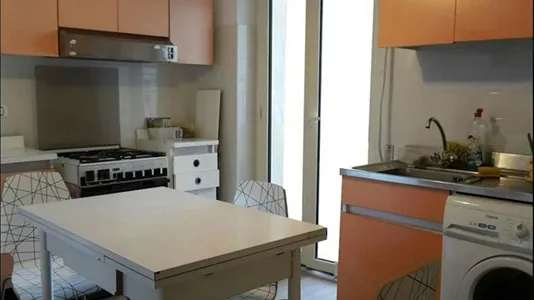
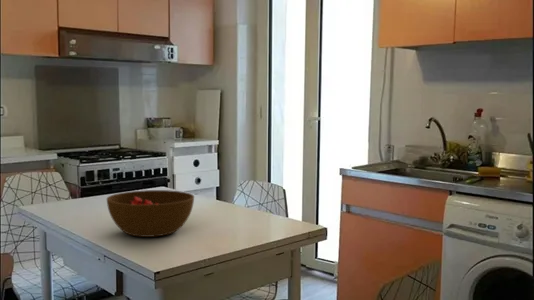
+ bowl [106,189,195,238]
